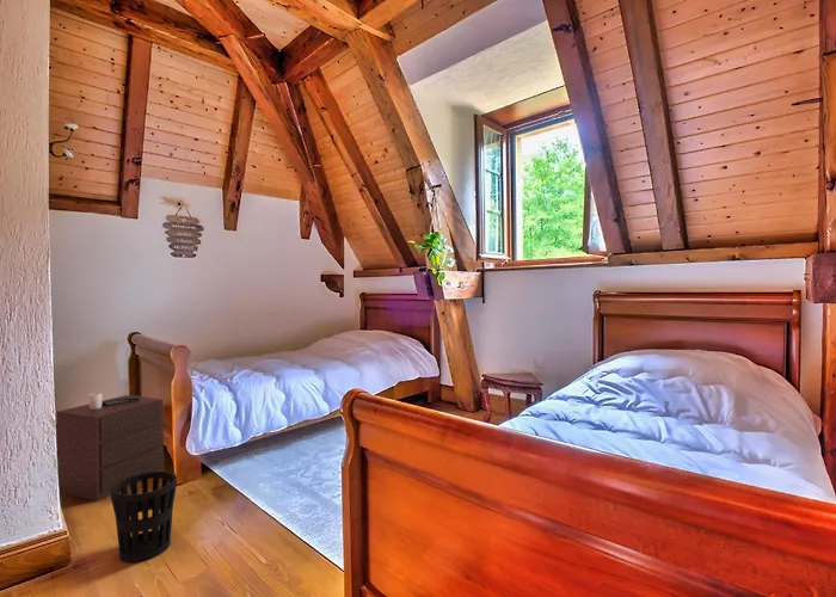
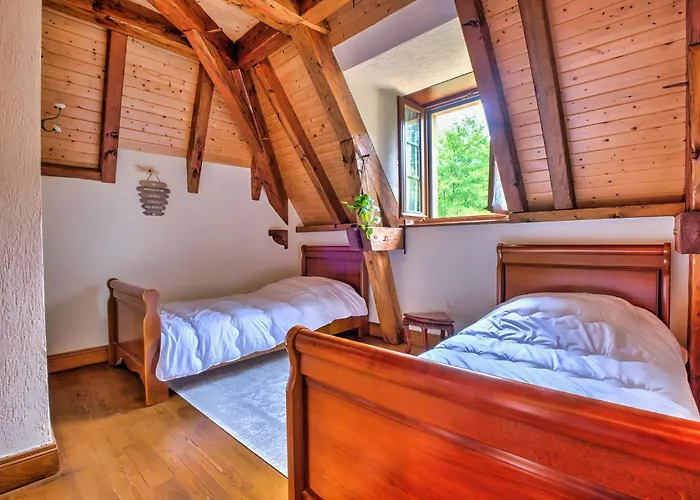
- nightstand [55,392,165,503]
- wastebasket [110,470,178,564]
